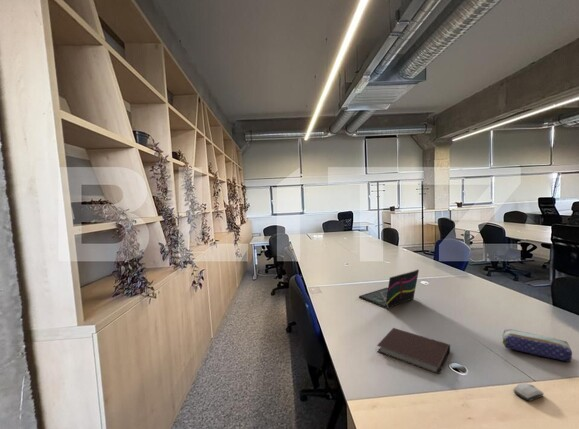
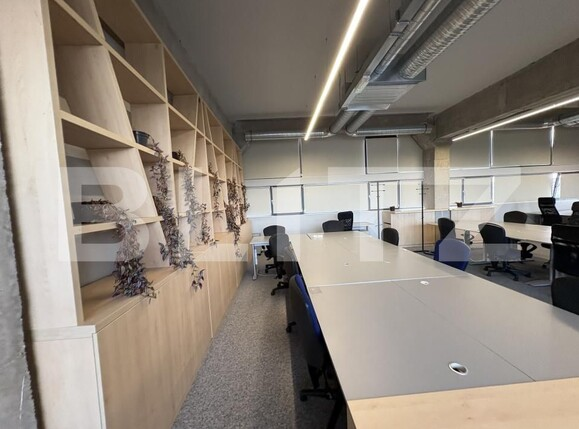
- laptop [358,269,420,309]
- pencil case [502,328,573,363]
- notebook [376,327,451,375]
- computer mouse [512,381,544,403]
